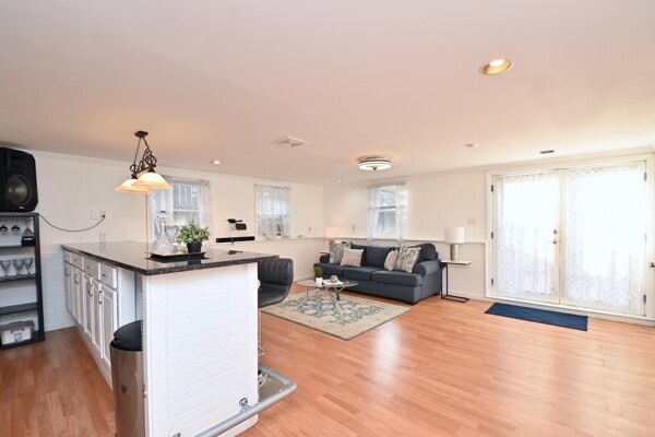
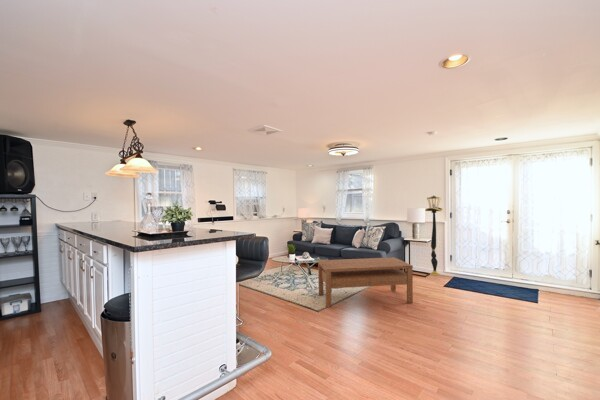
+ floor lamp [424,195,444,277]
+ coffee table [317,256,414,308]
